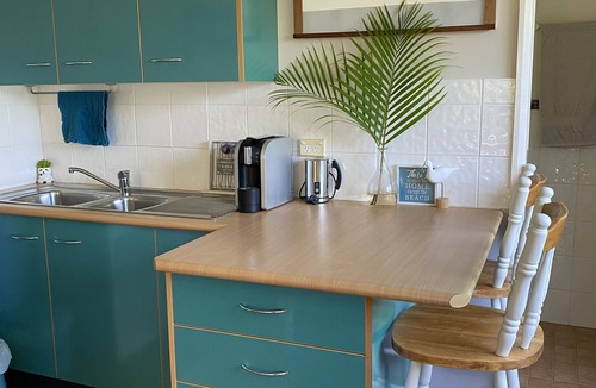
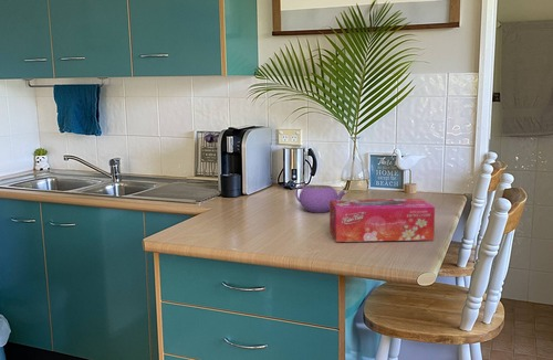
+ teapot [294,184,347,213]
+ tissue box [328,198,436,243]
